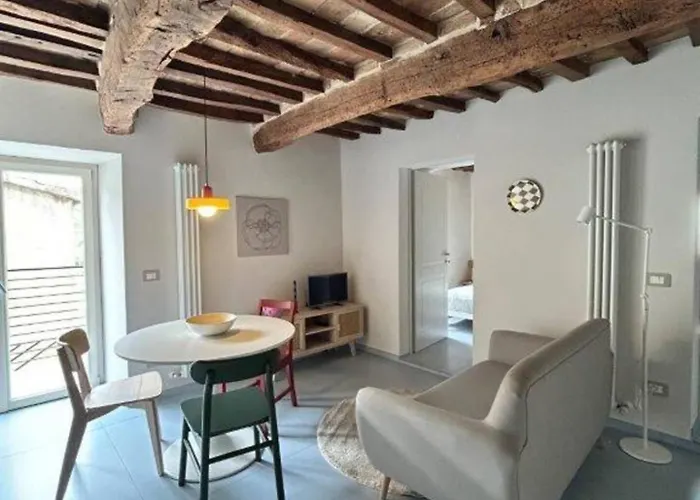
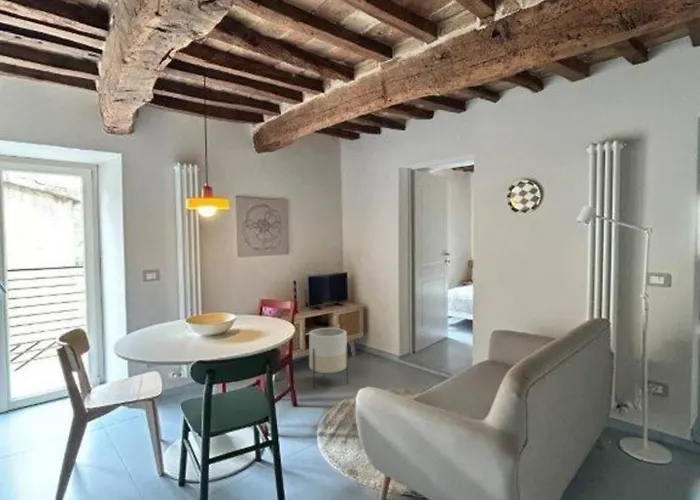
+ planter [308,327,349,389]
